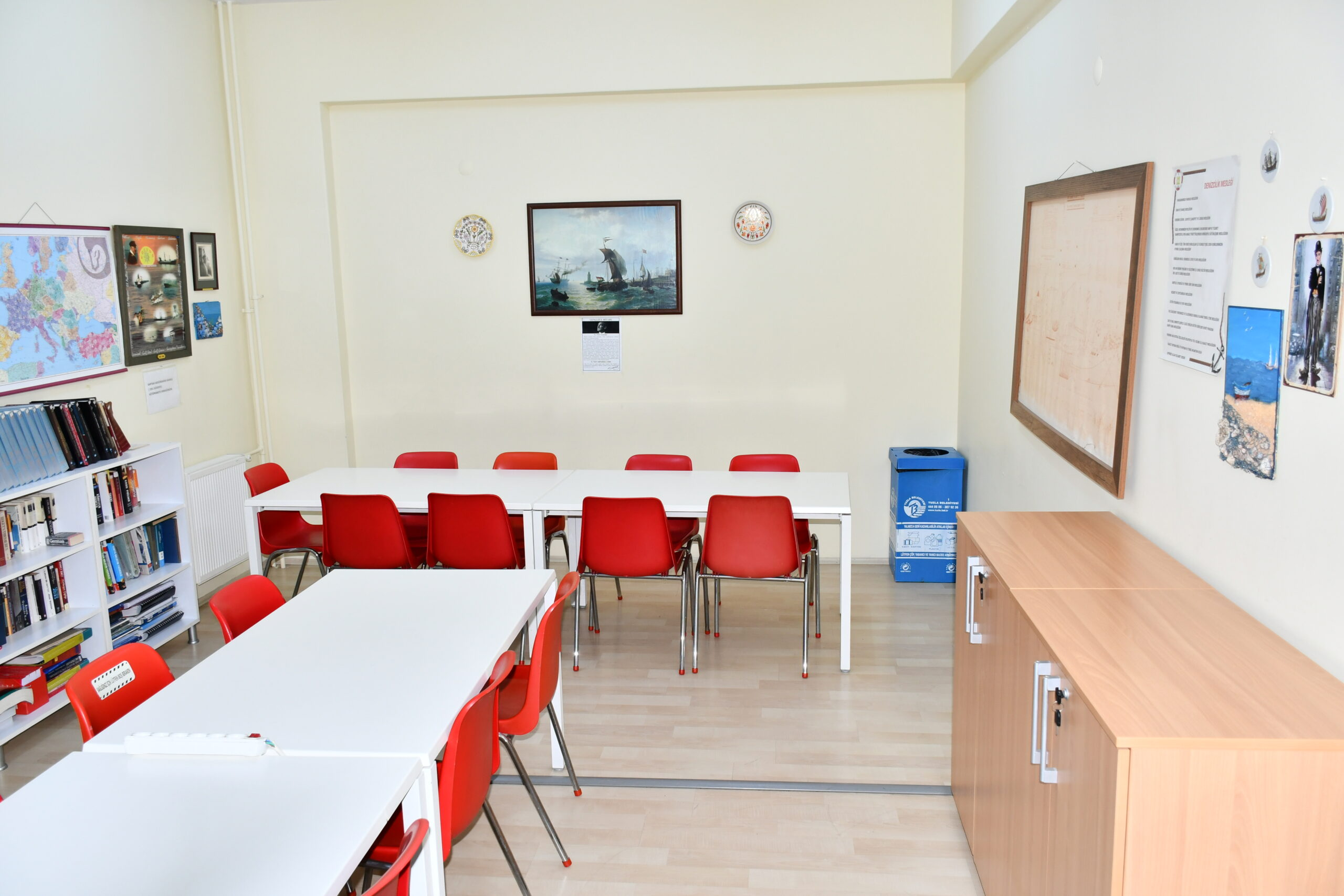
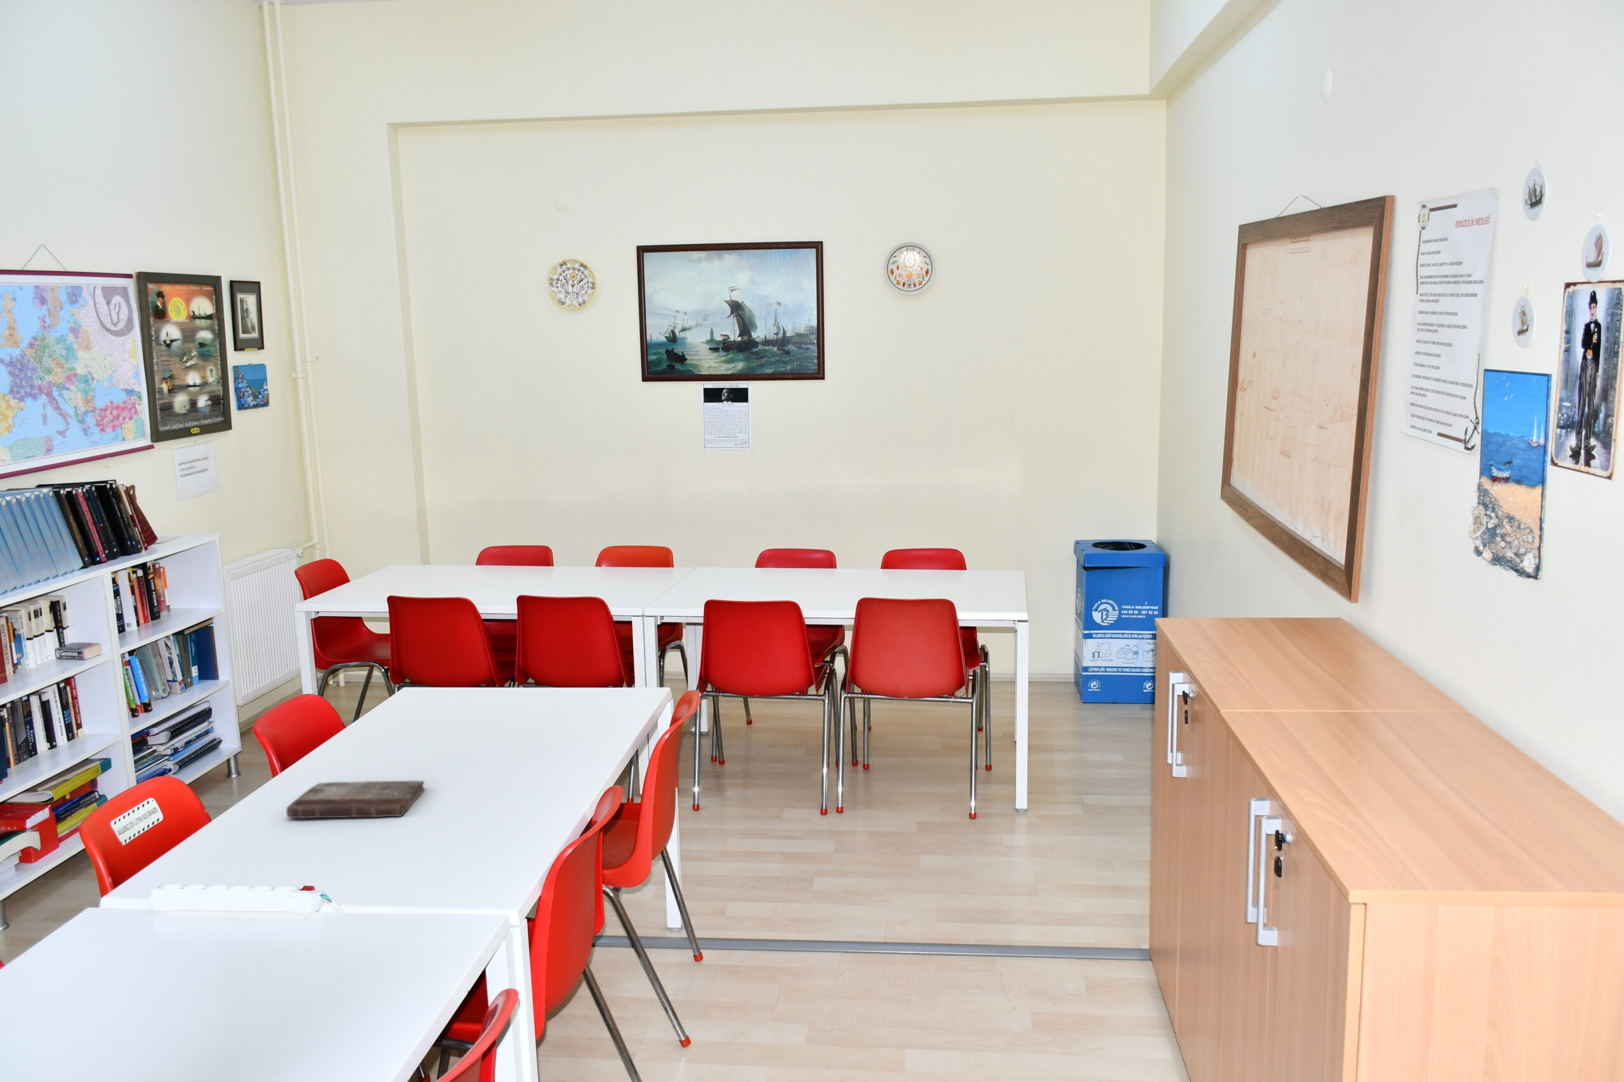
+ book [285,780,425,819]
